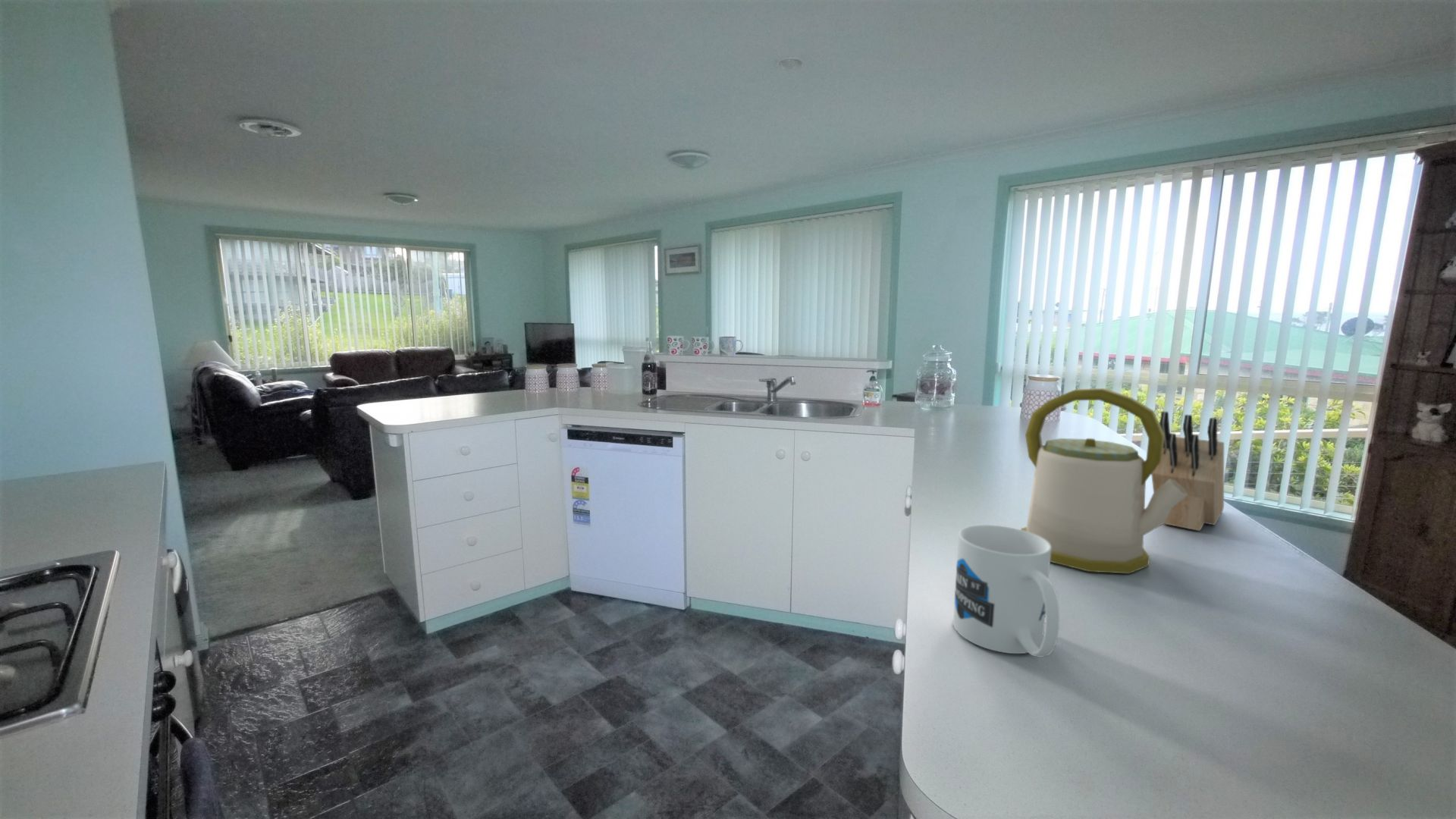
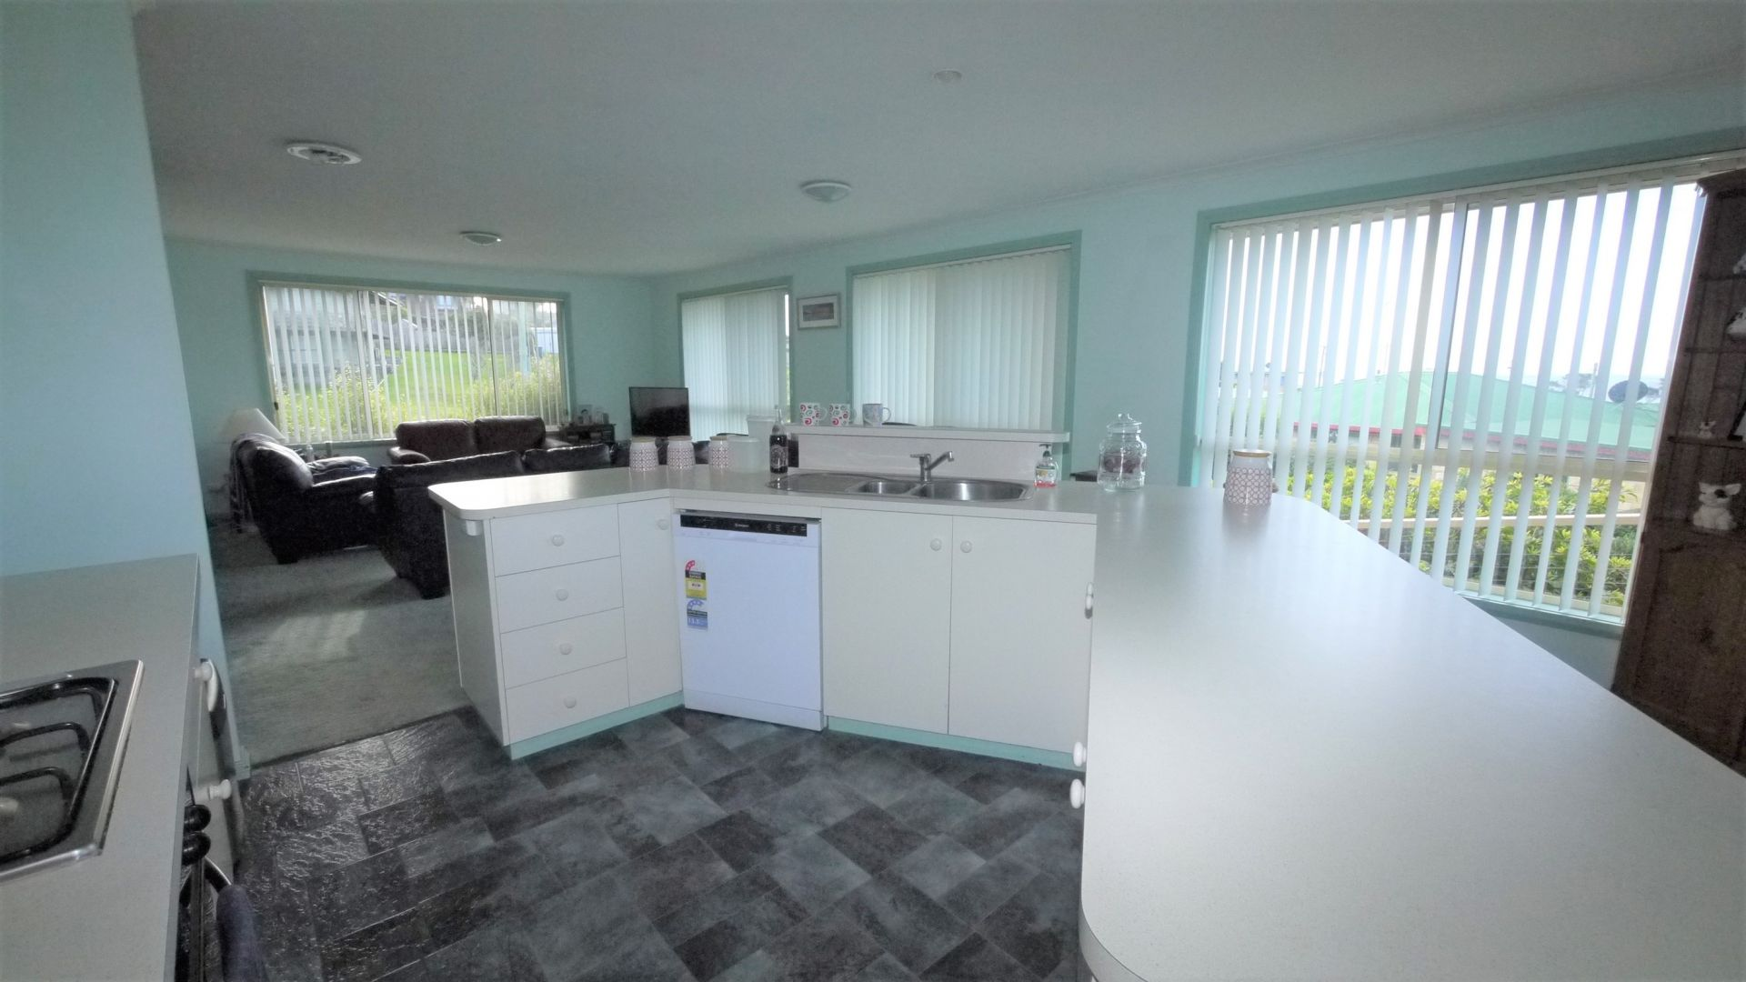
- mug [952,524,1060,658]
- knife block [1150,410,1225,532]
- kettle [1020,388,1188,574]
